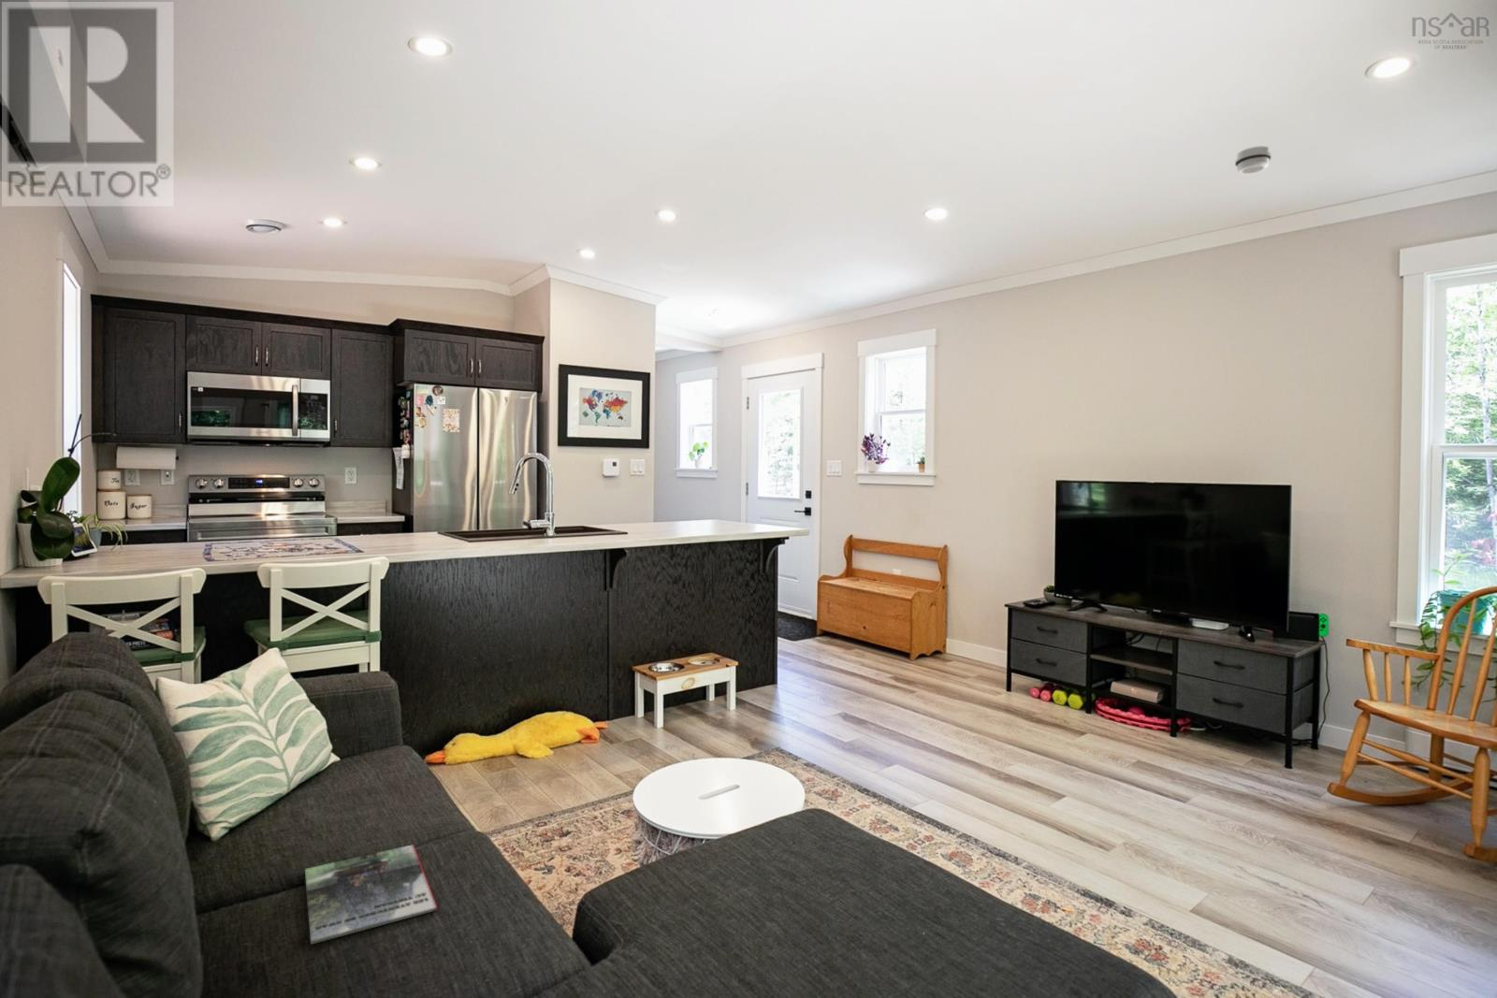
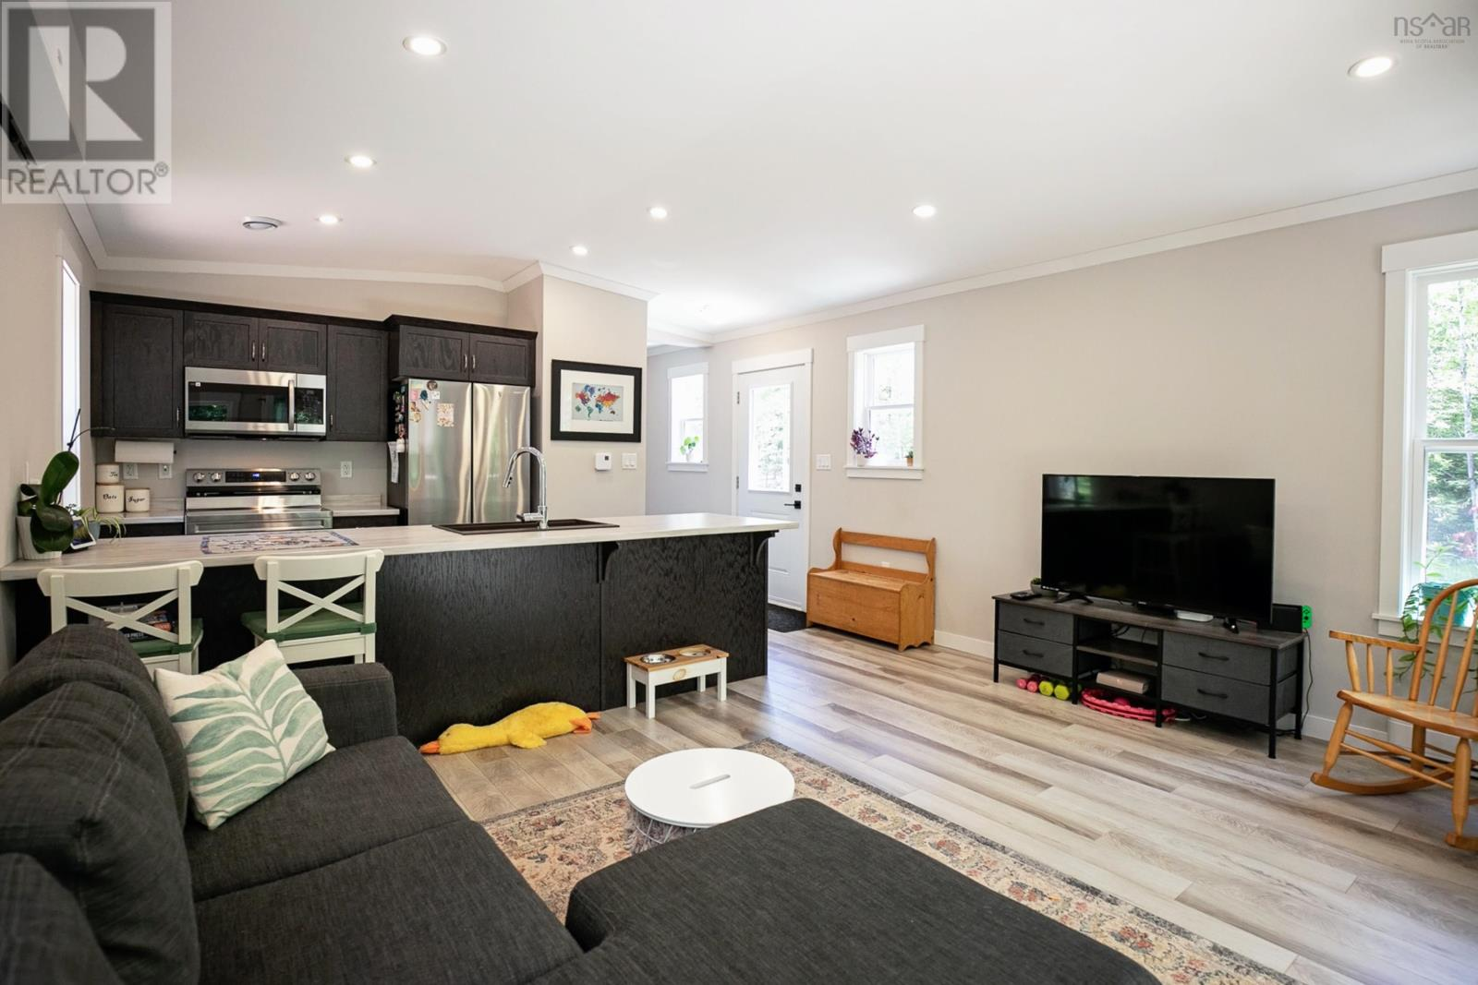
- smoke detector [1234,145,1272,175]
- magazine [304,843,438,946]
